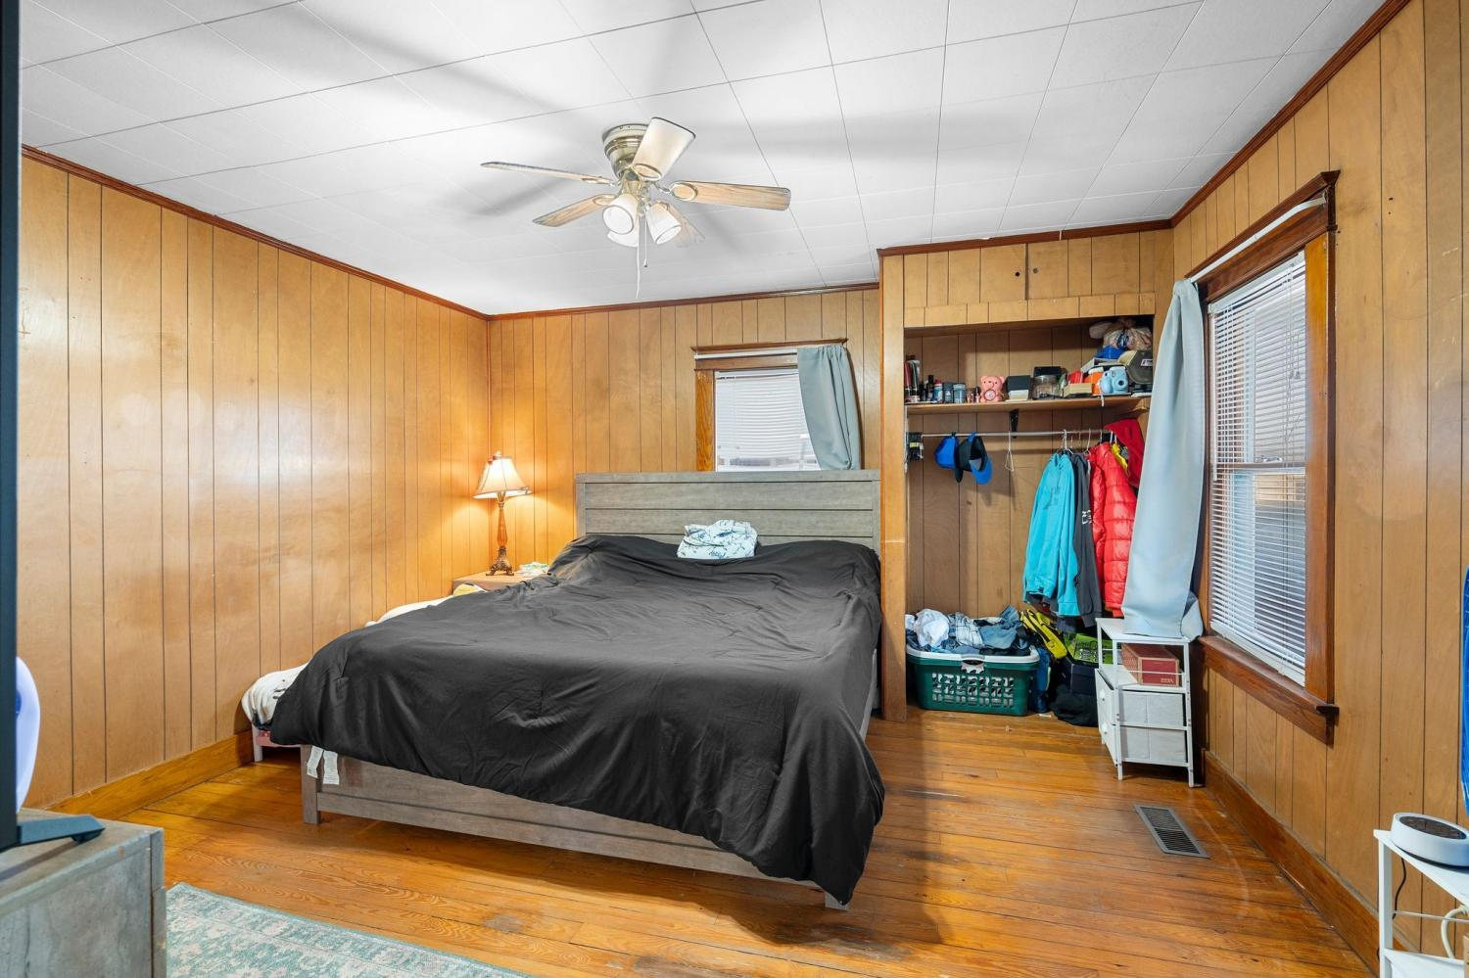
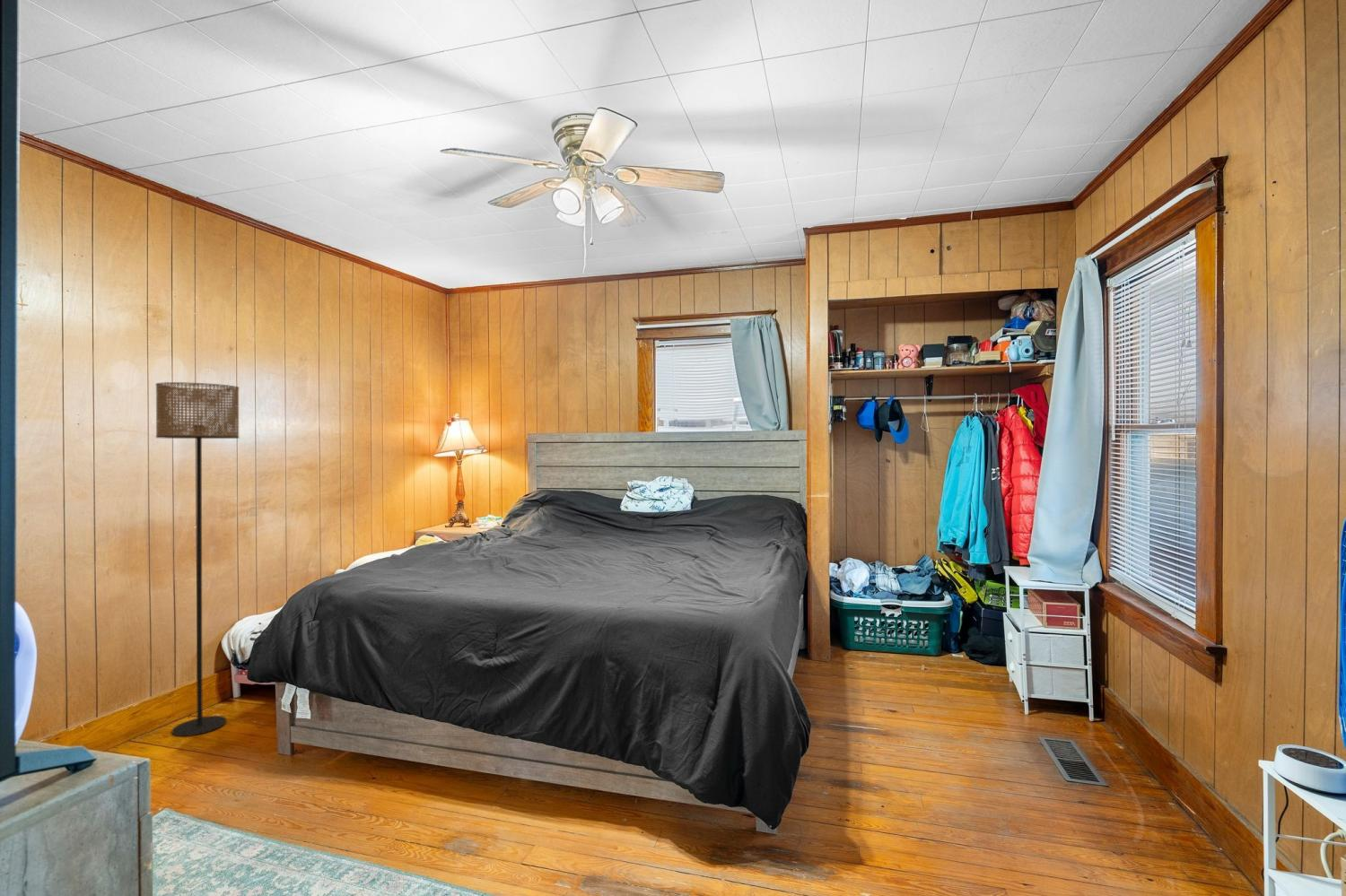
+ floor lamp [155,381,240,737]
